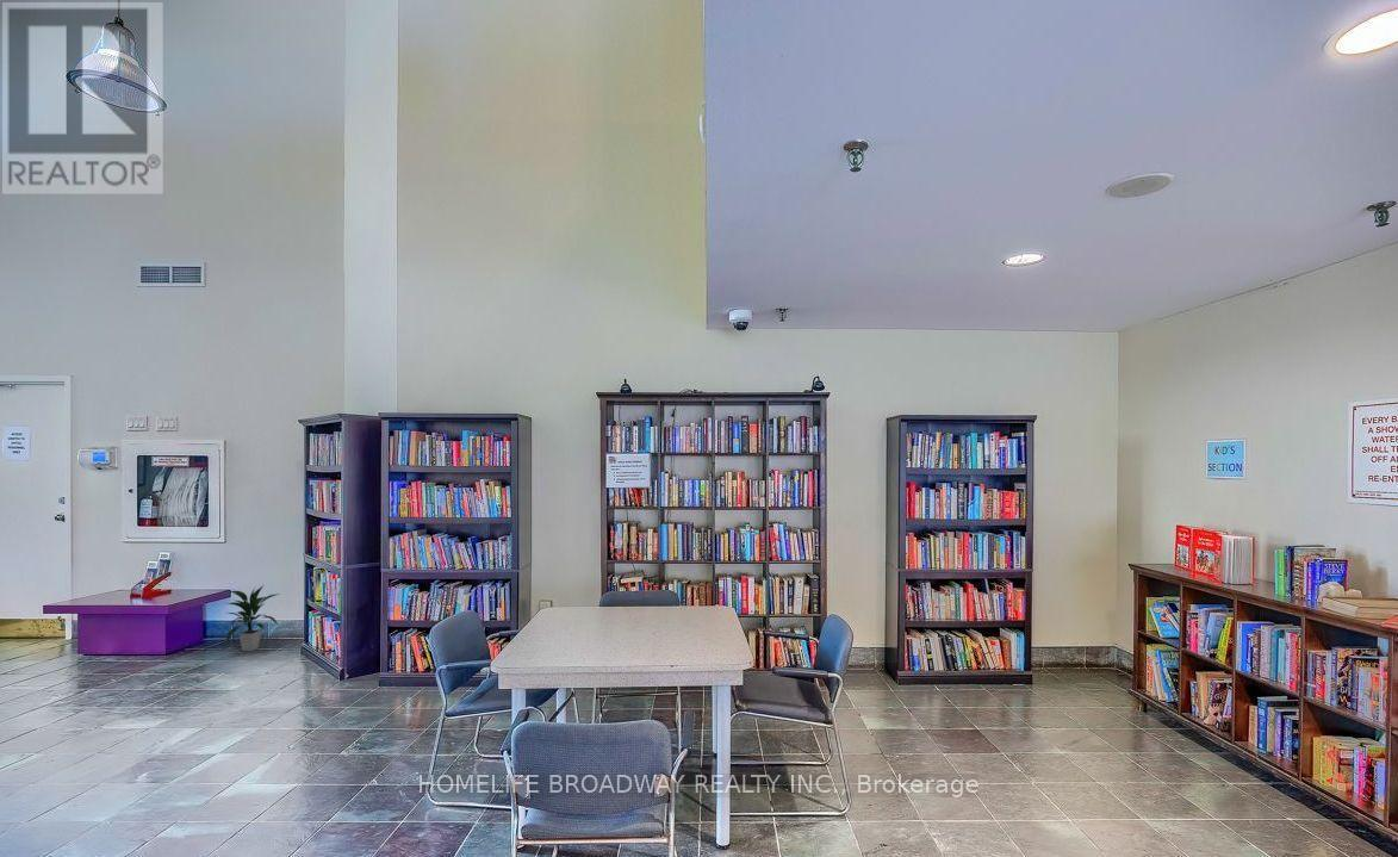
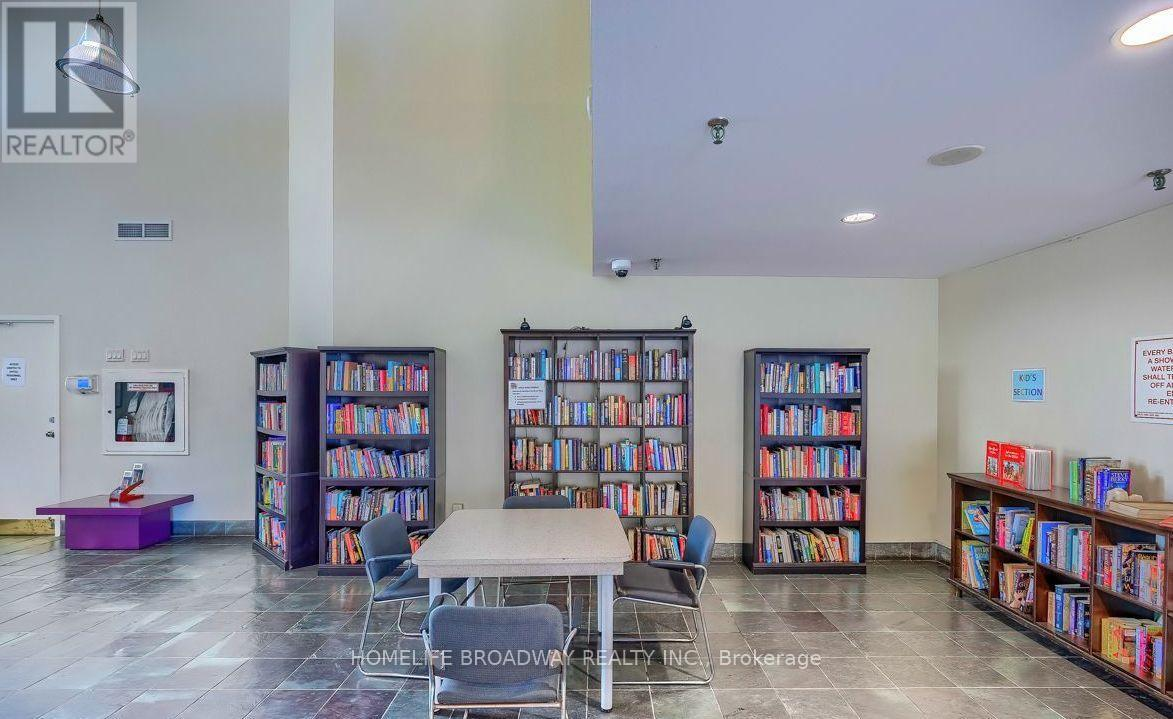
- indoor plant [224,583,281,652]
